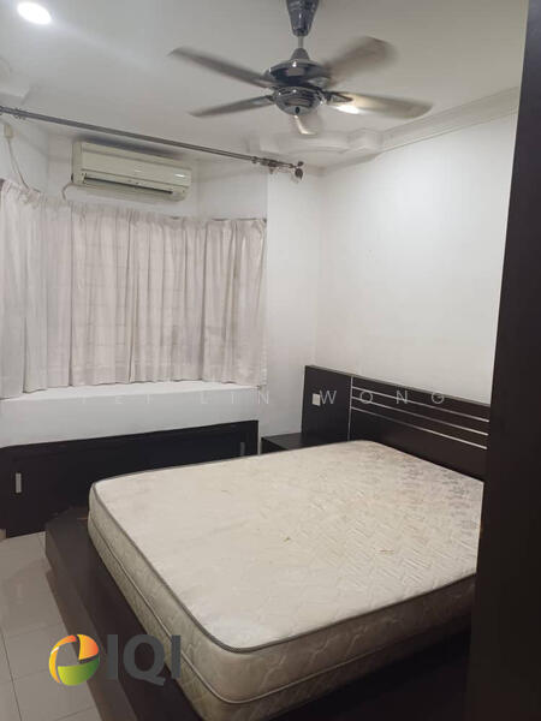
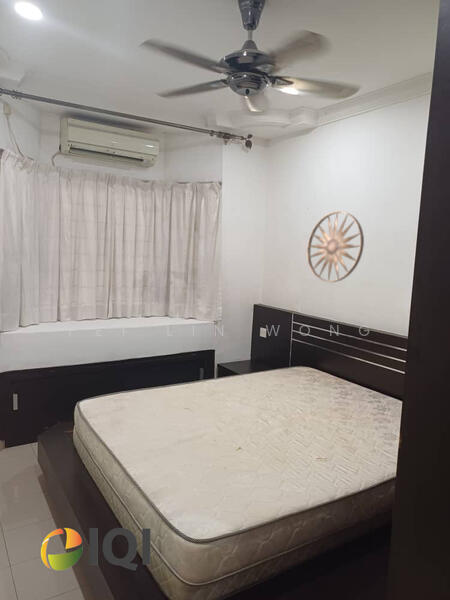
+ wall art [306,210,365,283]
